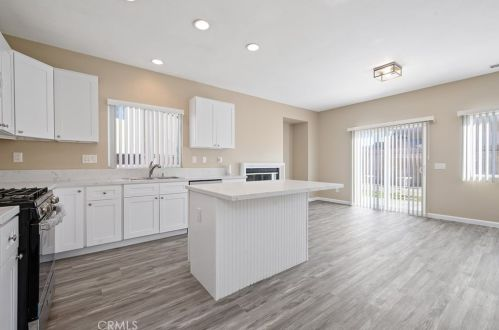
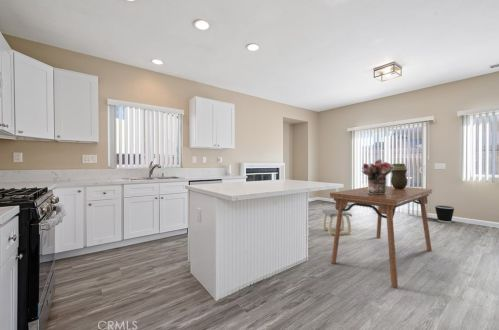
+ wastebasket [434,204,456,224]
+ decorative urn [390,163,408,189]
+ stool [321,209,353,236]
+ dining table [329,185,433,288]
+ bouquet [361,158,394,194]
